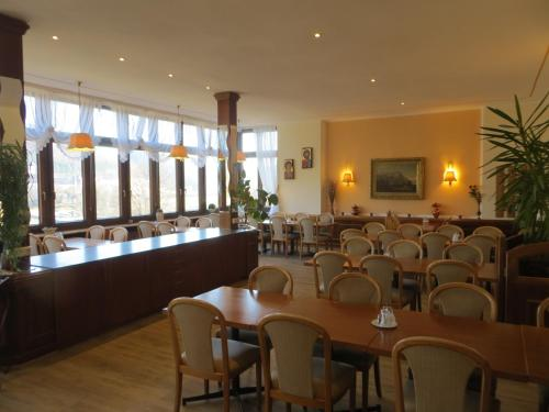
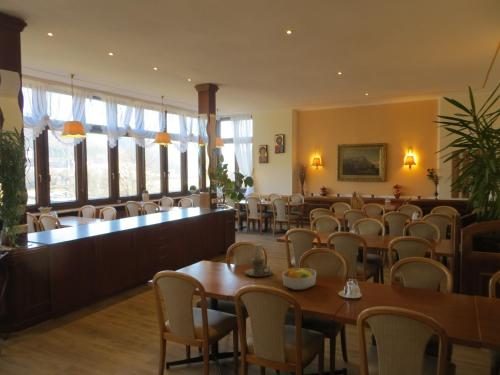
+ candle holder [244,243,273,278]
+ fruit bowl [281,267,317,291]
